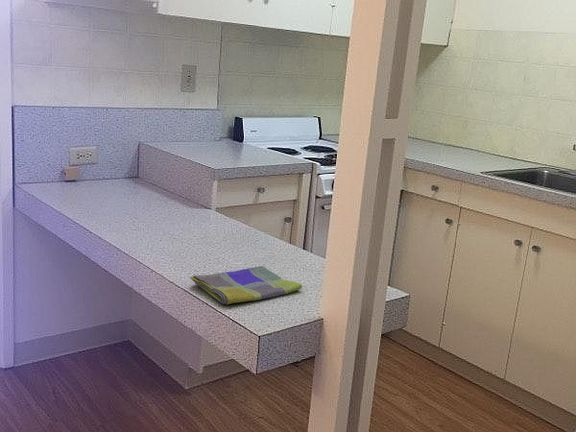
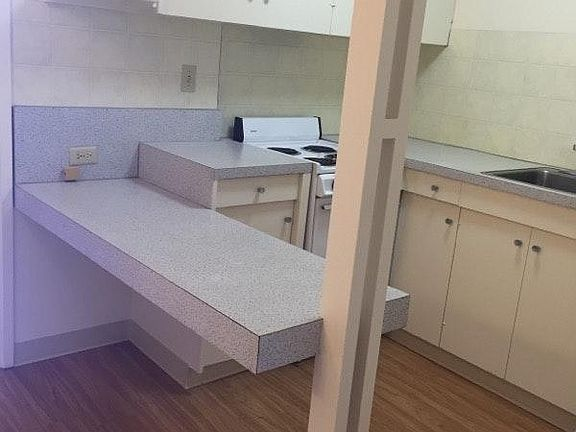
- dish towel [189,265,303,305]
